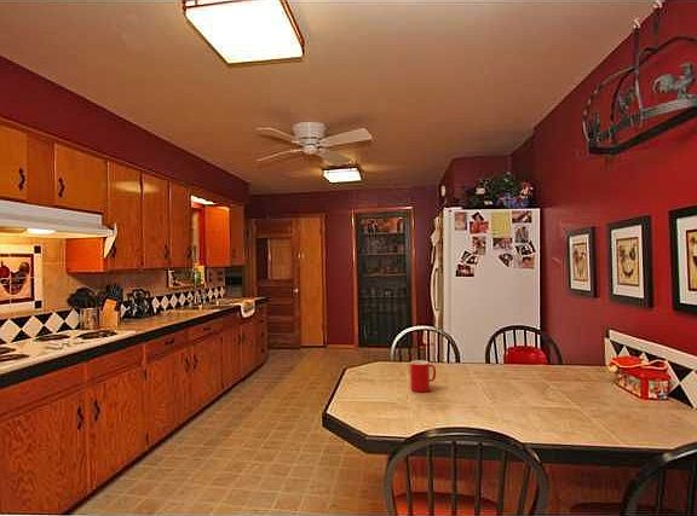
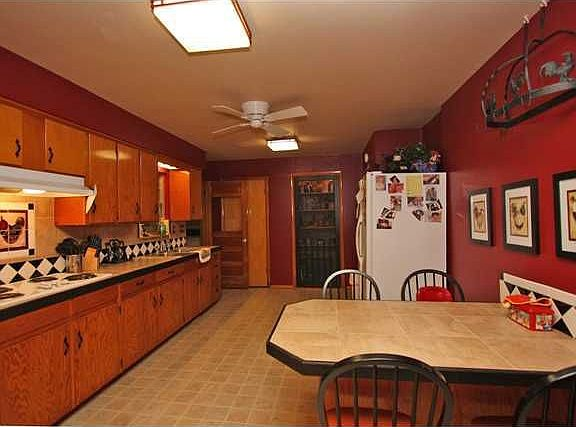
- cup [409,359,437,393]
